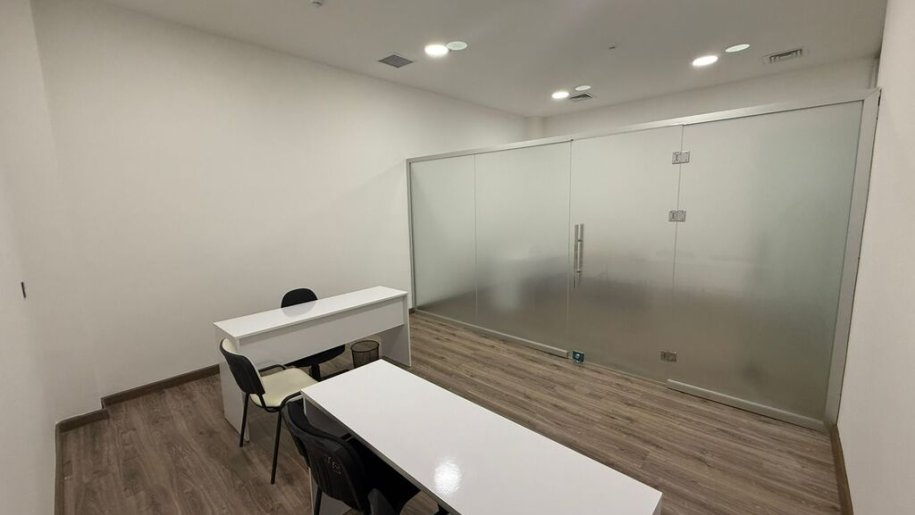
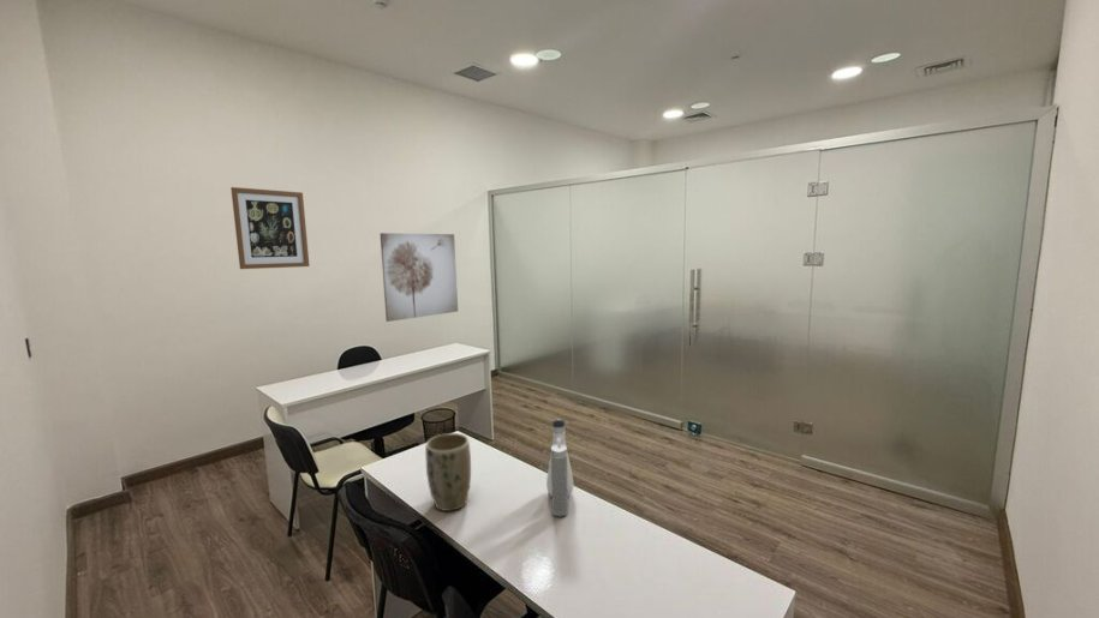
+ plant pot [424,432,472,512]
+ wall art [378,232,459,323]
+ wall art [229,186,311,270]
+ water bottle [545,418,574,517]
